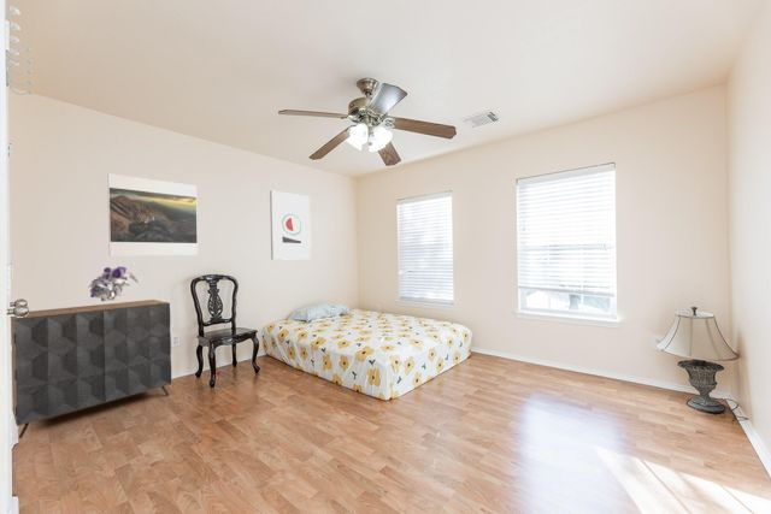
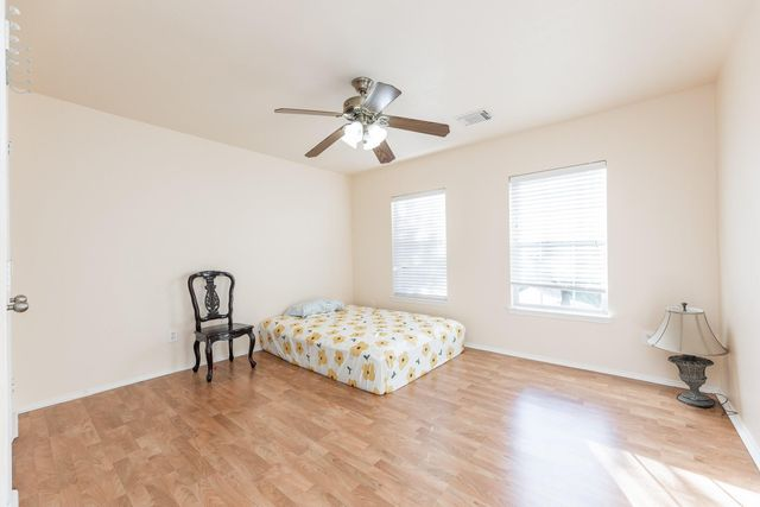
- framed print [106,172,199,256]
- wall art [269,189,312,261]
- dresser [10,299,172,439]
- bouquet [87,265,140,302]
